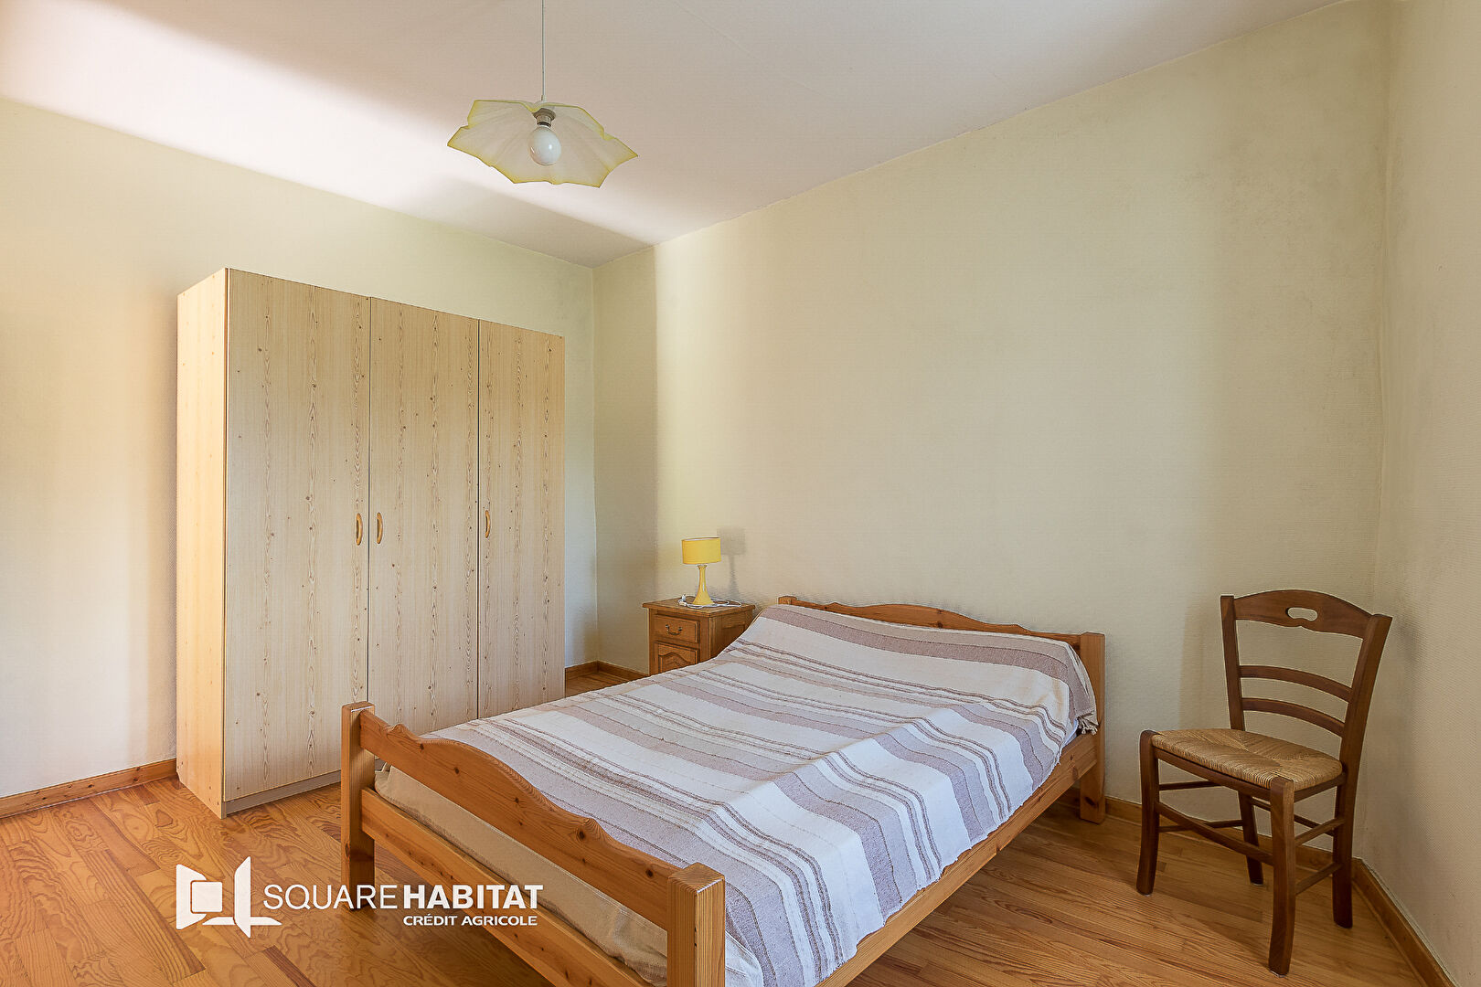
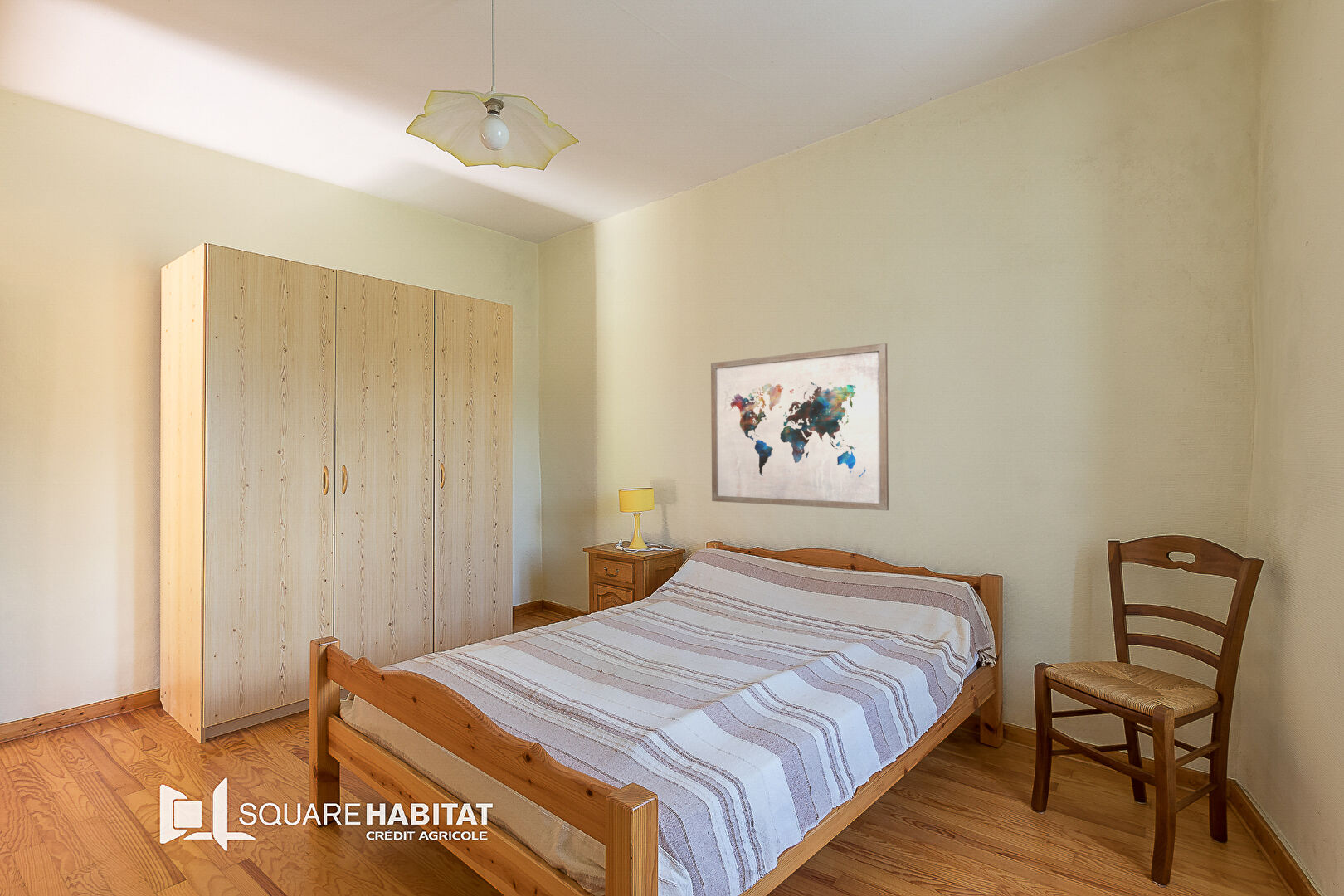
+ wall art [710,343,889,511]
